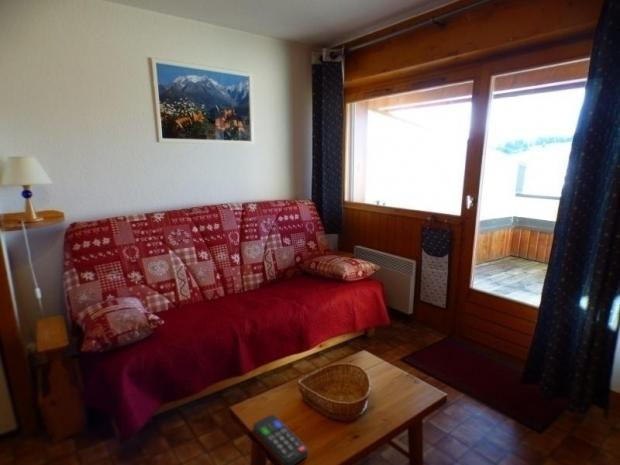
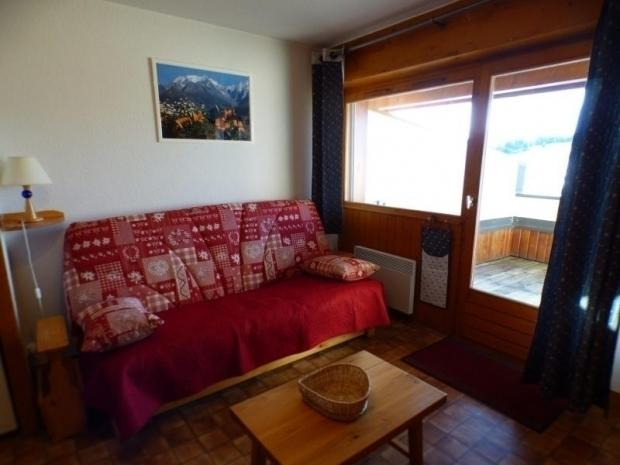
- remote control [252,413,309,465]
